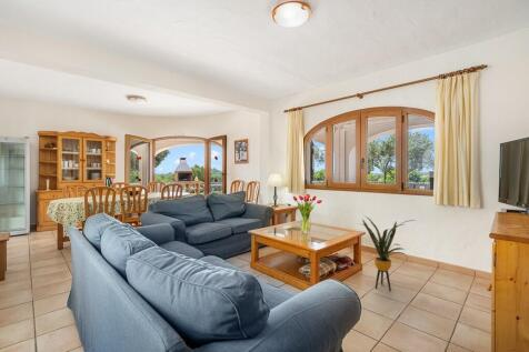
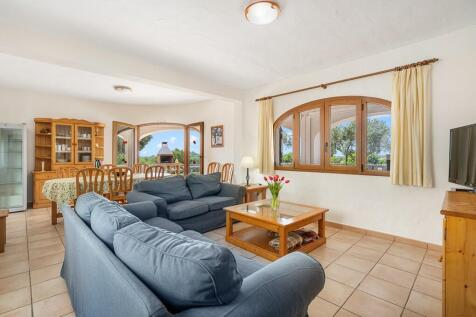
- house plant [358,214,416,291]
